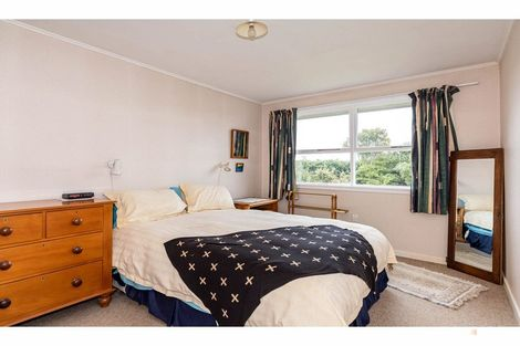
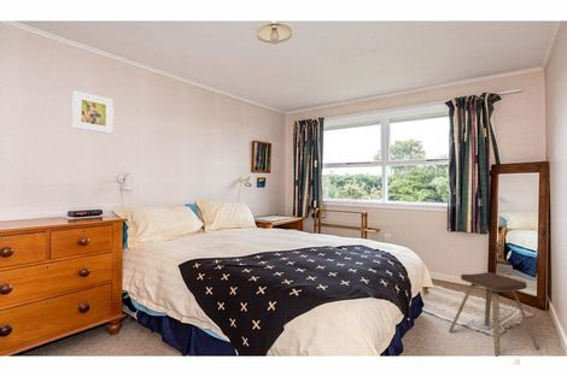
+ music stool [448,271,540,358]
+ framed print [71,89,115,135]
